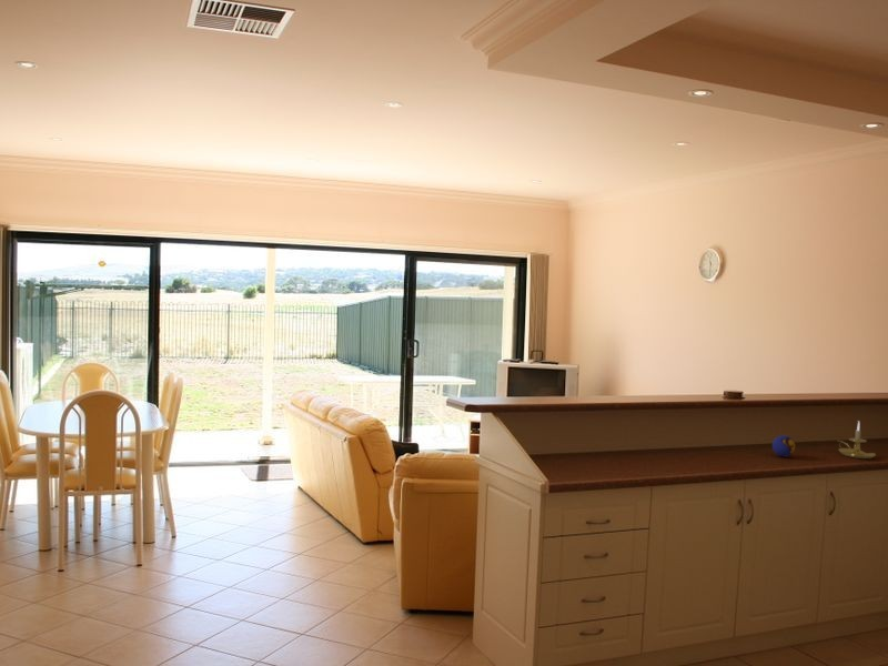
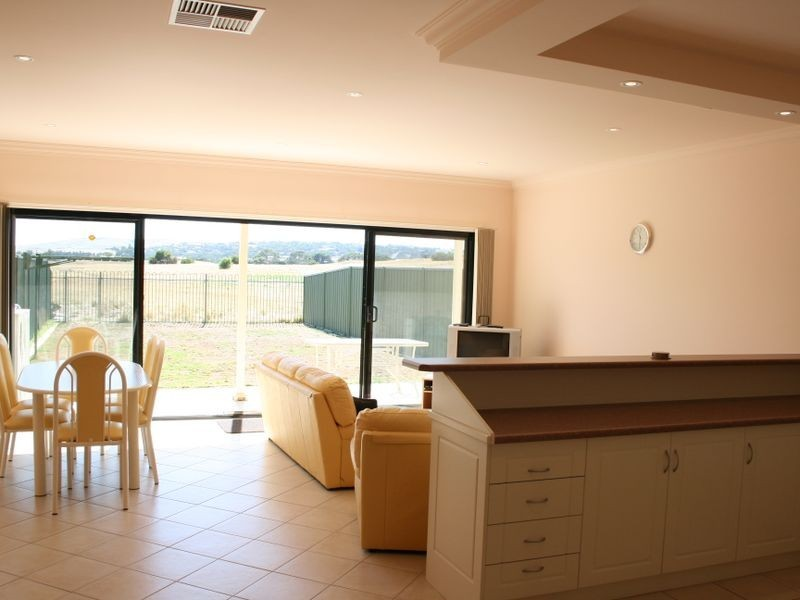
- candle holder [838,420,877,460]
- decorative ball [771,434,796,457]
